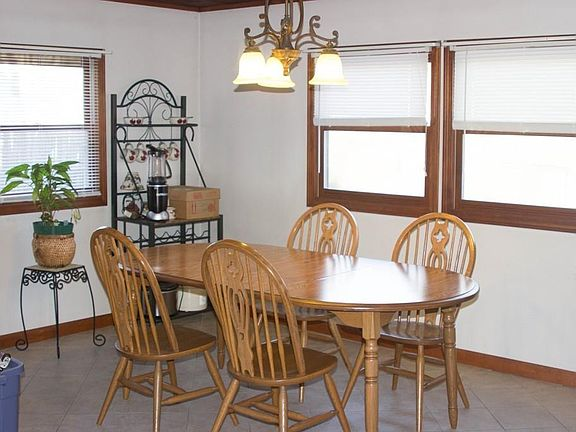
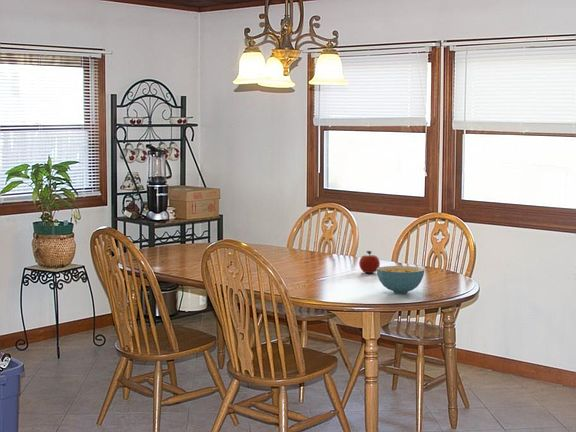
+ fruit [358,250,381,274]
+ cereal bowl [376,265,426,294]
